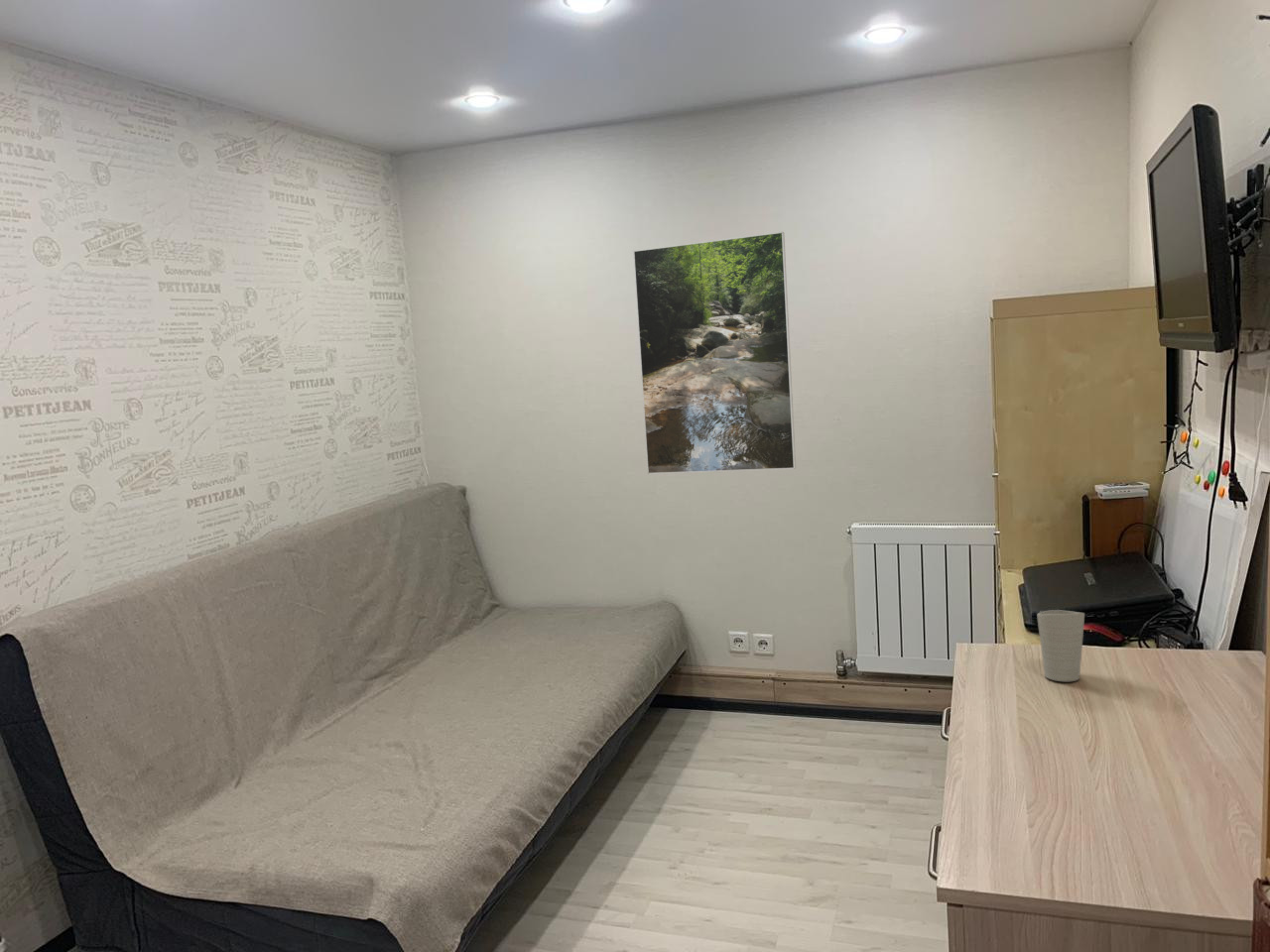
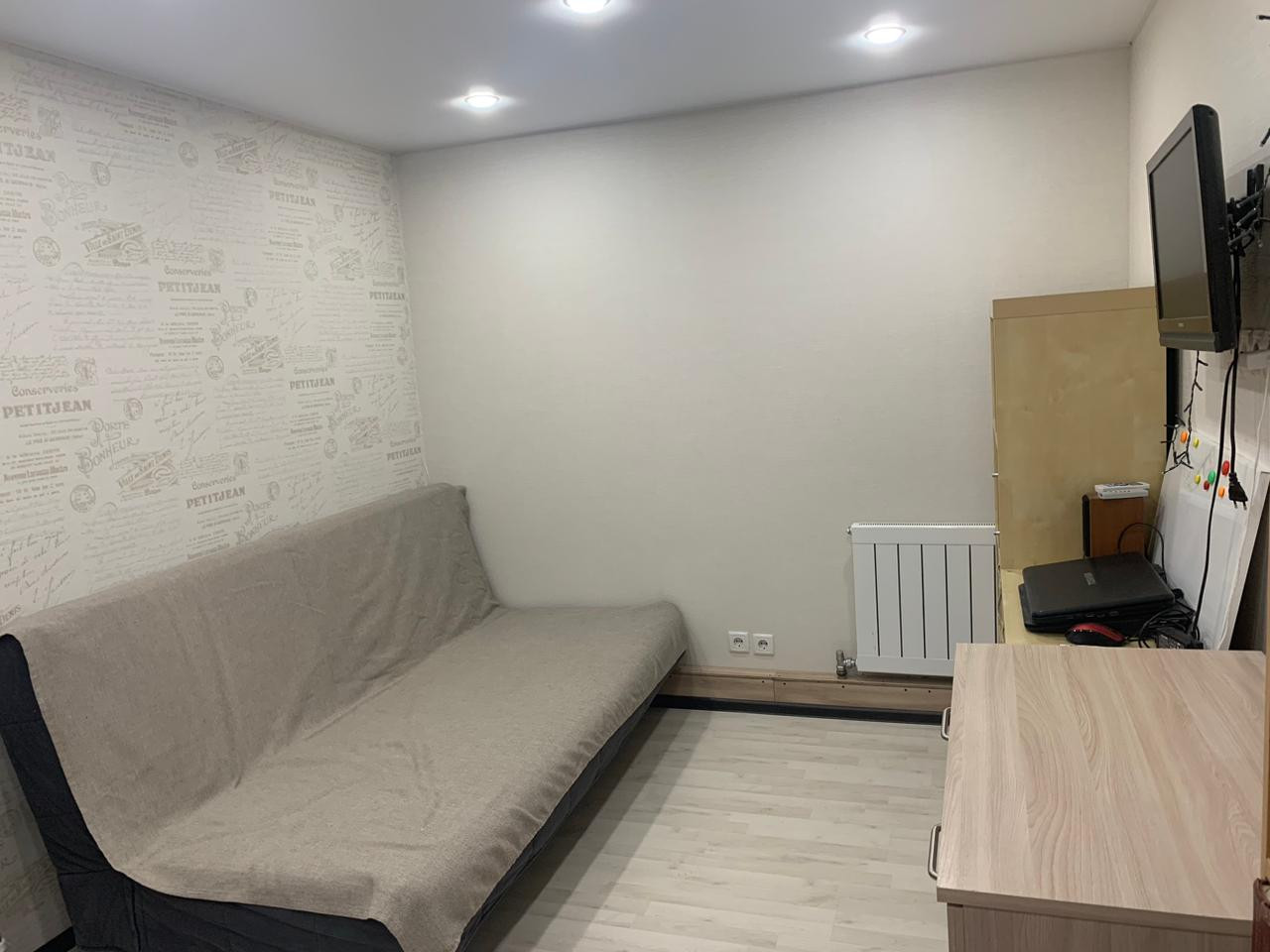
- cup [1036,609,1085,682]
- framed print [632,231,797,475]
